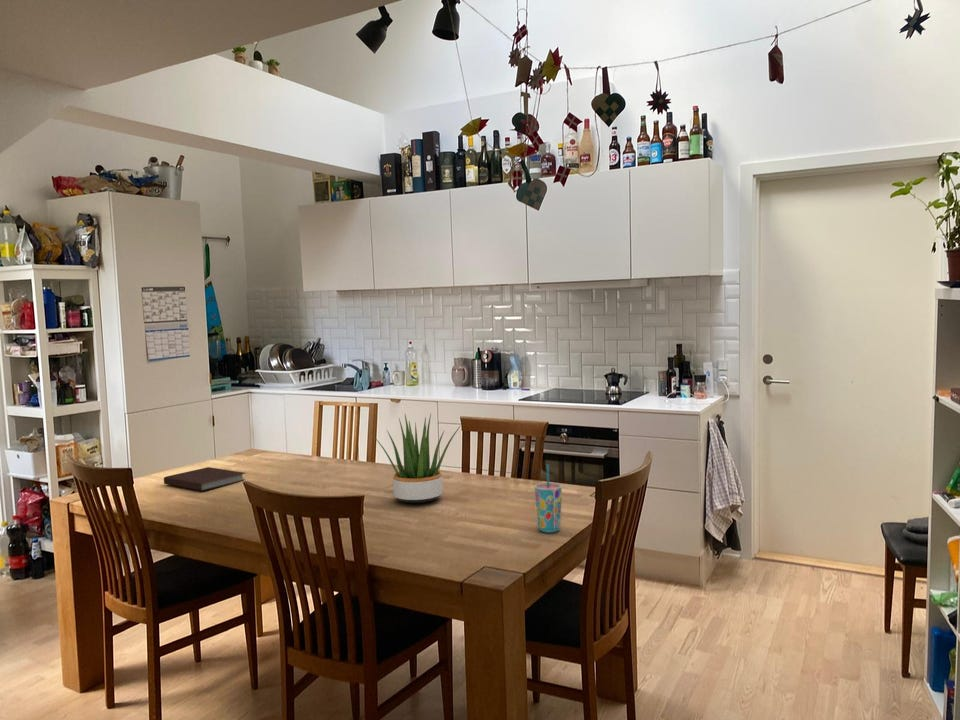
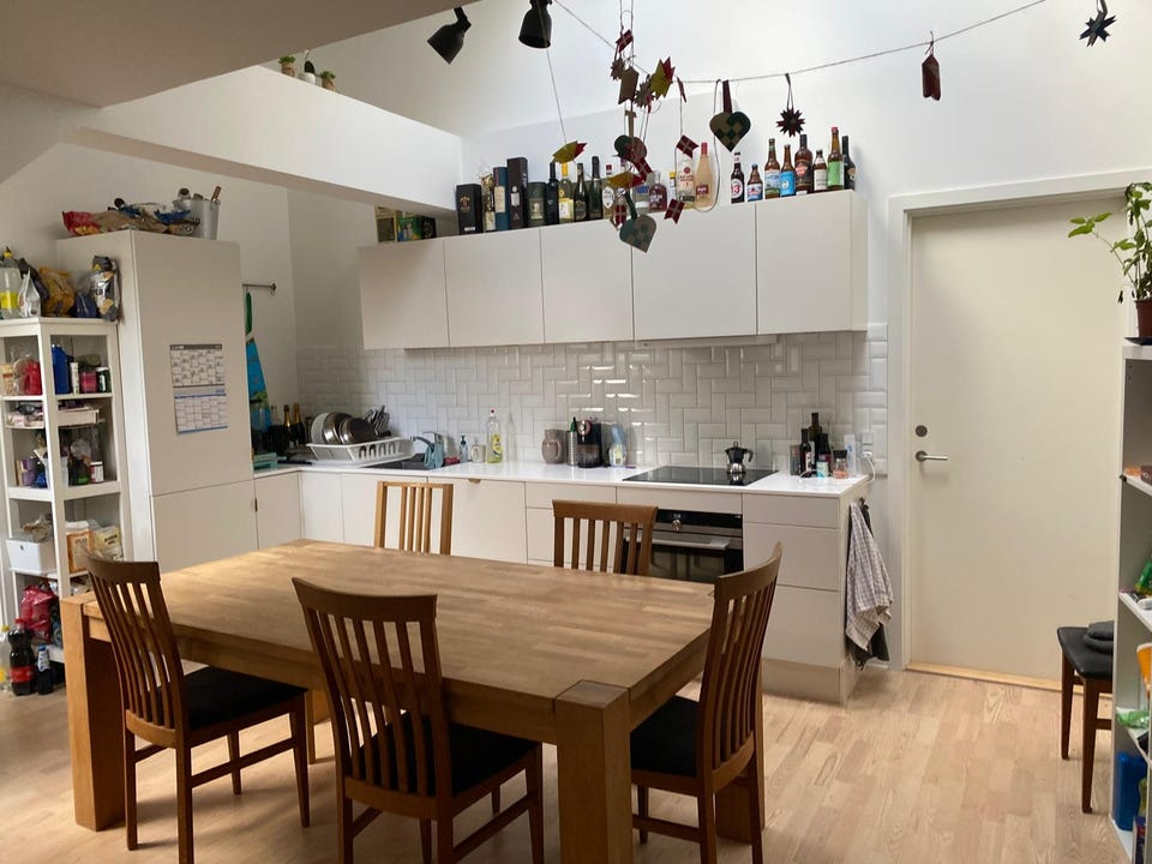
- potted plant [369,413,463,504]
- notebook [163,466,246,492]
- cup [534,463,563,534]
